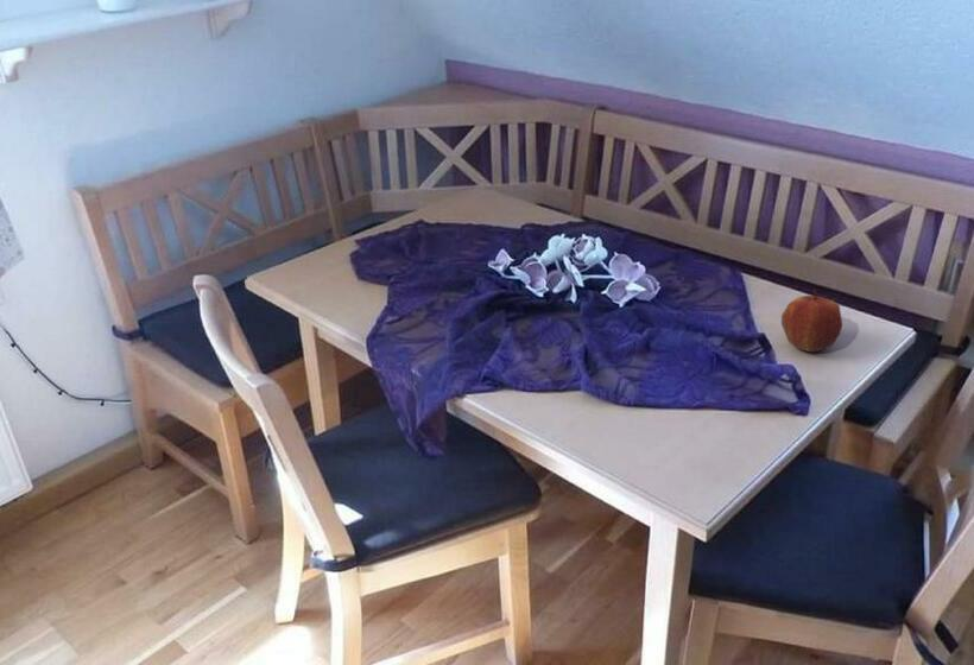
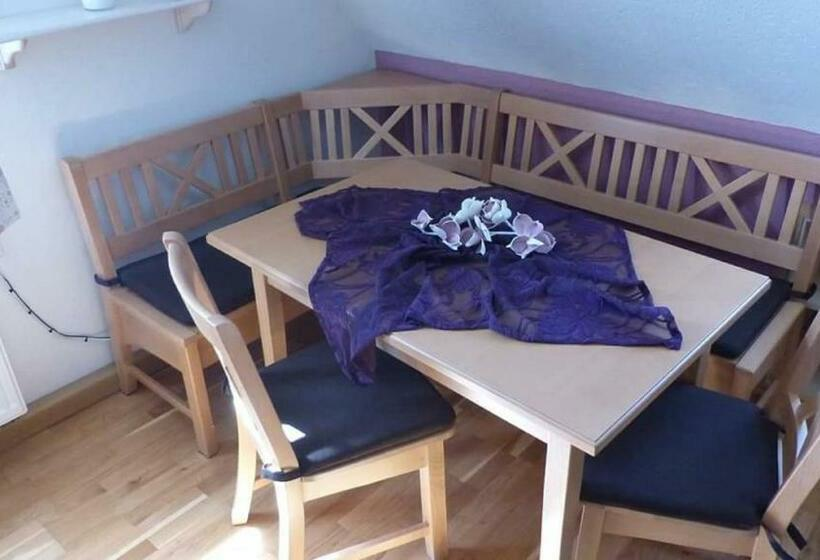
- apple [780,290,843,353]
